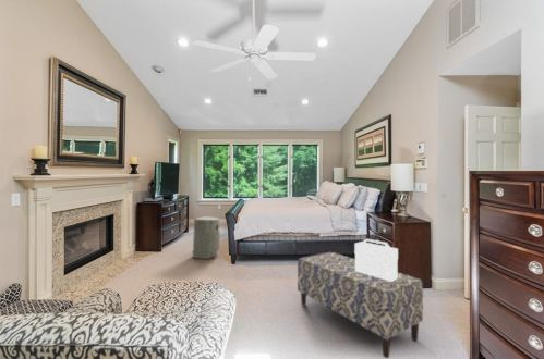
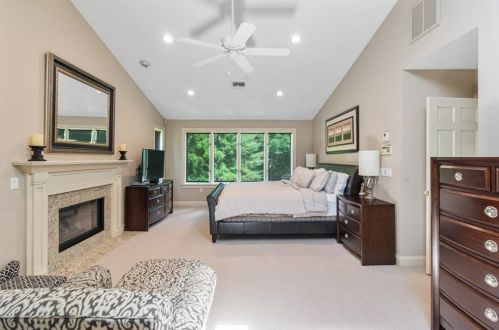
- bench [297,251,424,359]
- decorative box [353,238,399,282]
- air purifier [191,215,221,260]
